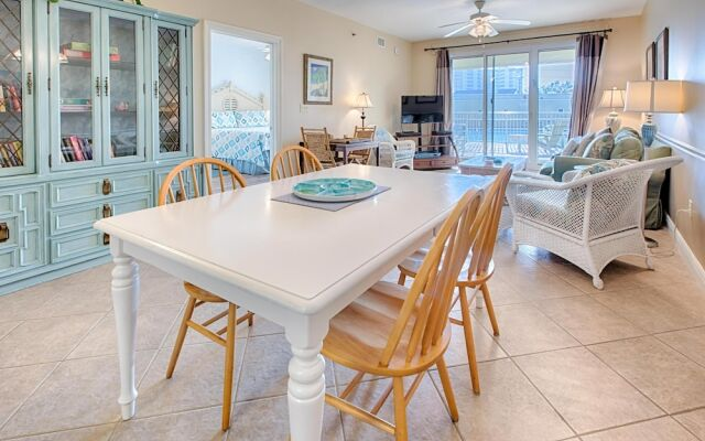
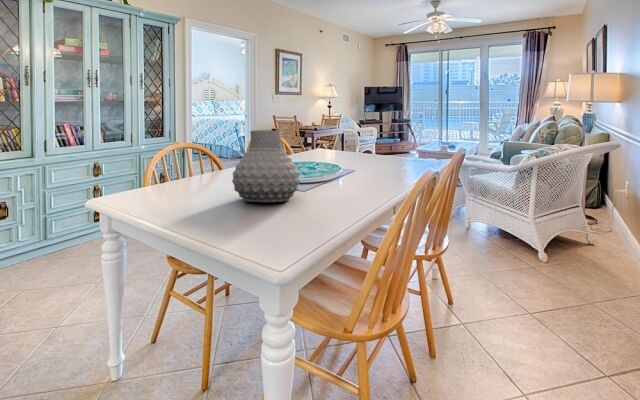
+ vase [231,129,301,203]
